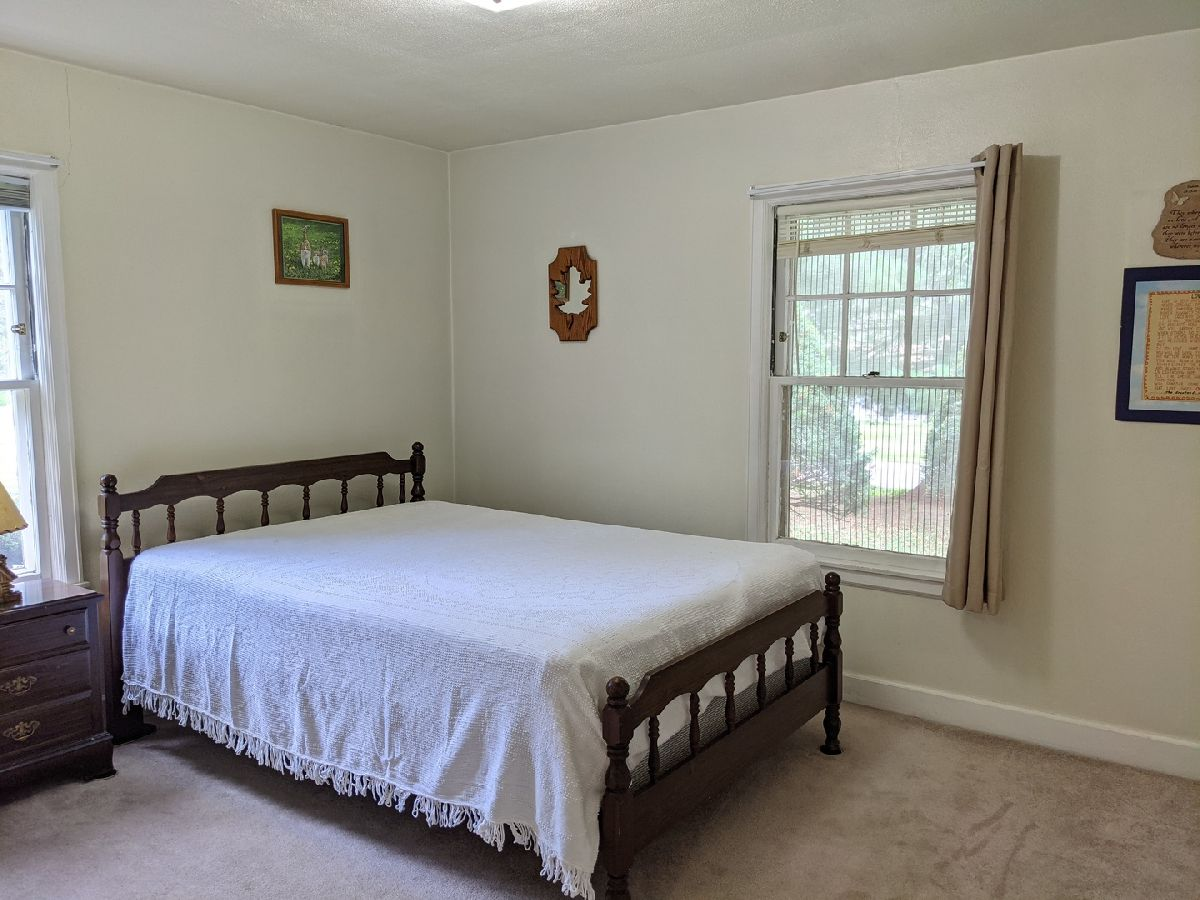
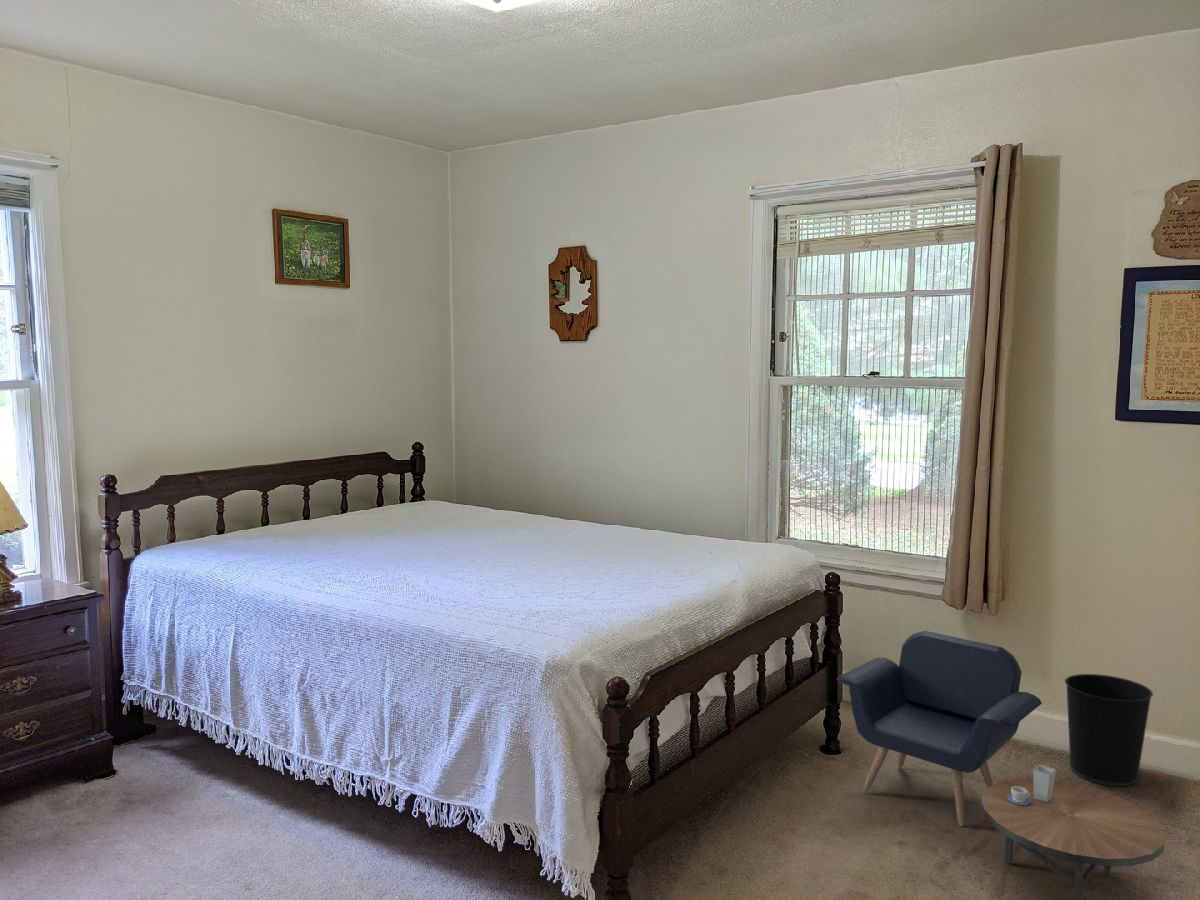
+ armchair [836,630,1166,900]
+ wastebasket [1064,673,1154,787]
